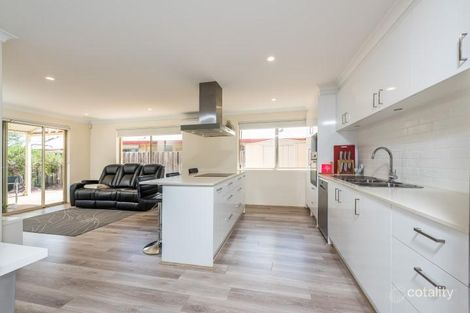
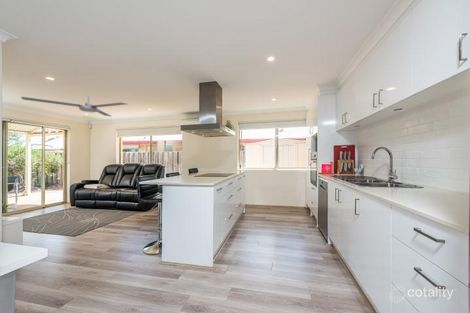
+ ceiling fan [20,95,129,117]
